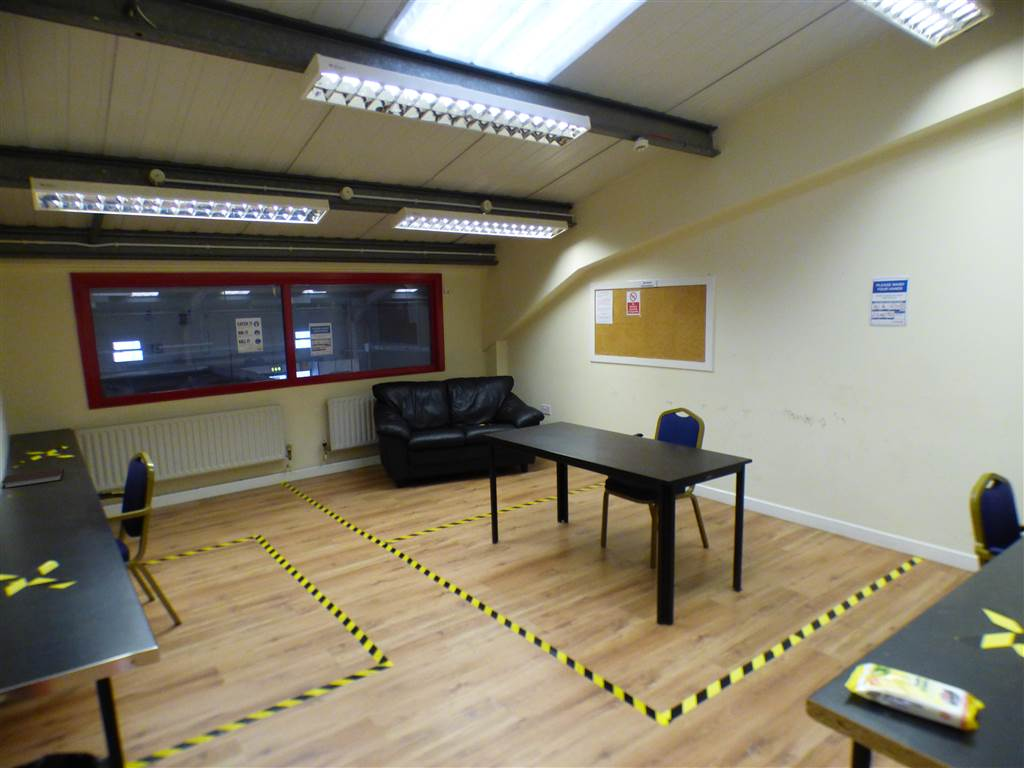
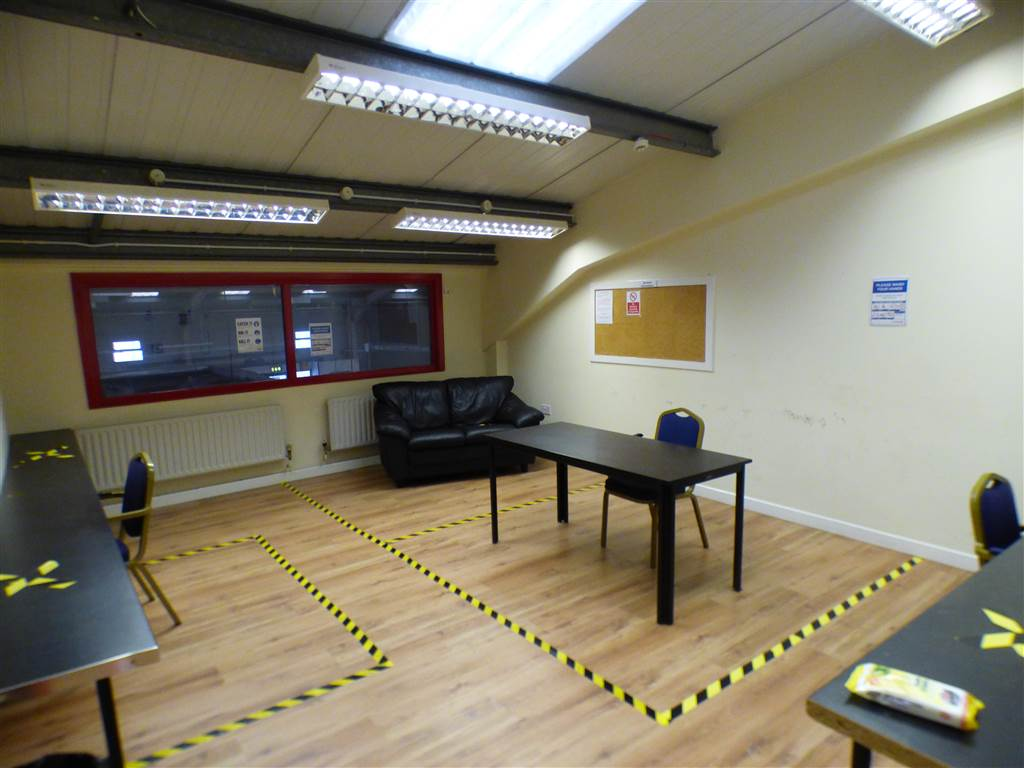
- notebook [1,467,65,490]
